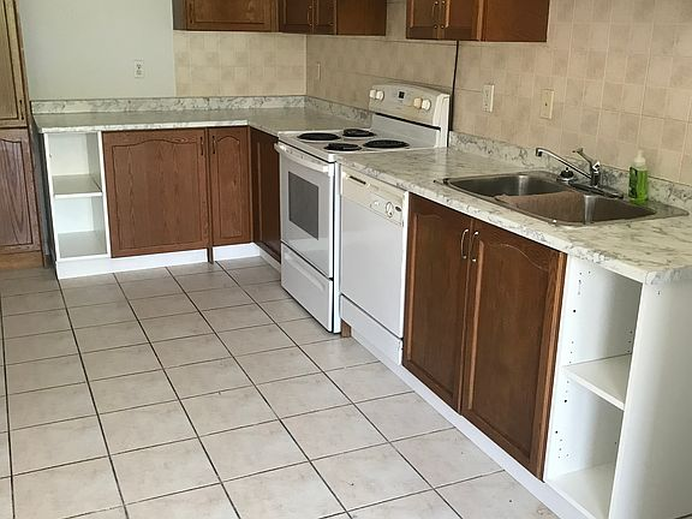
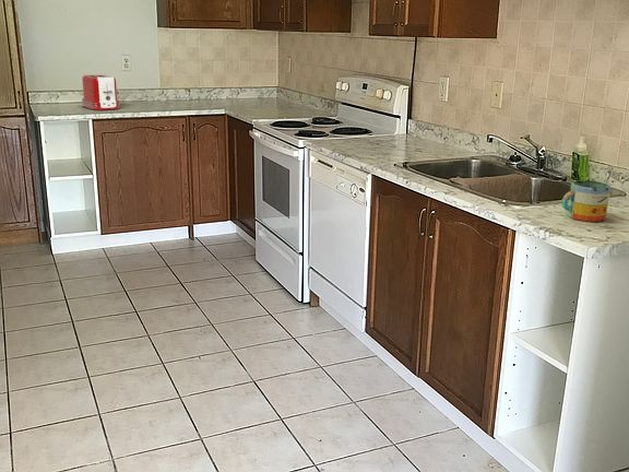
+ toaster [81,74,121,111]
+ mug [561,179,612,223]
